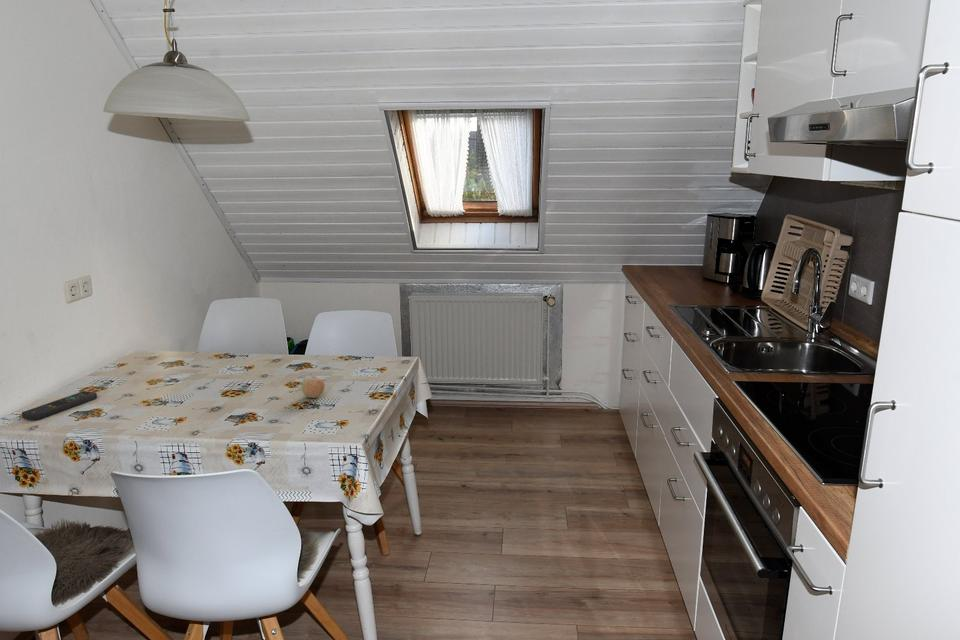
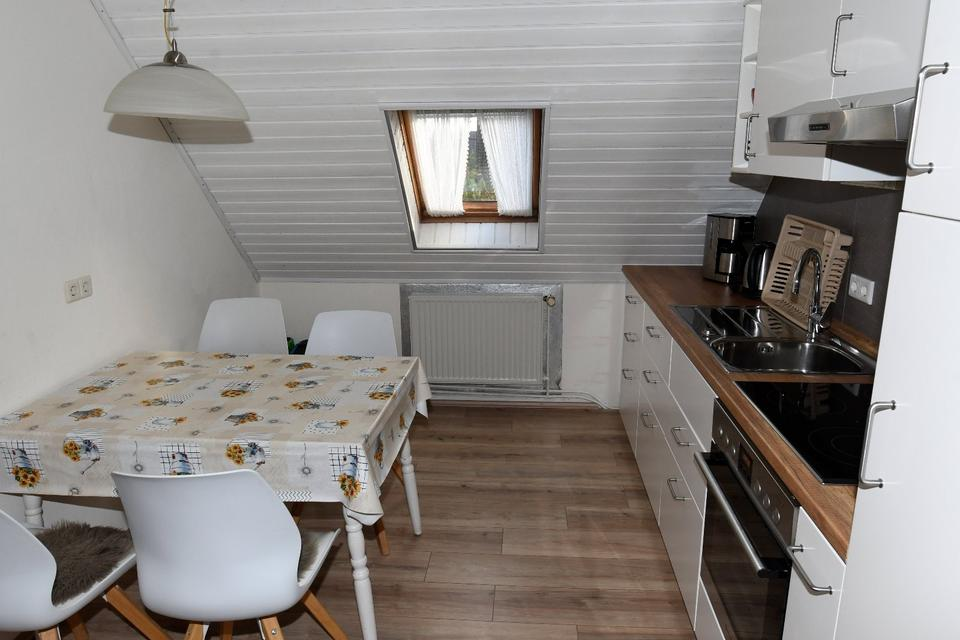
- fruit [300,372,326,399]
- remote control [21,390,98,421]
